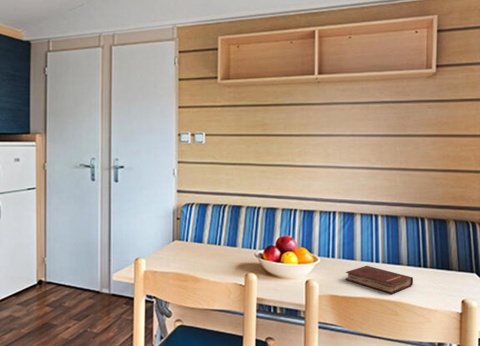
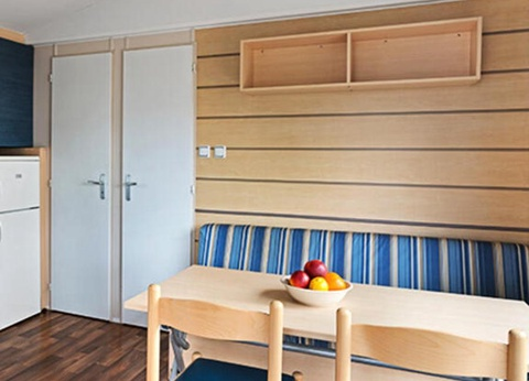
- hardback book [345,265,414,294]
